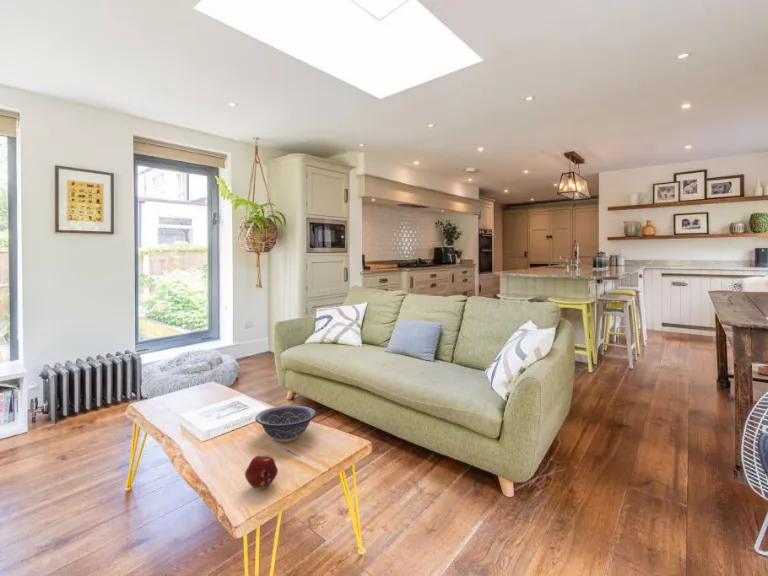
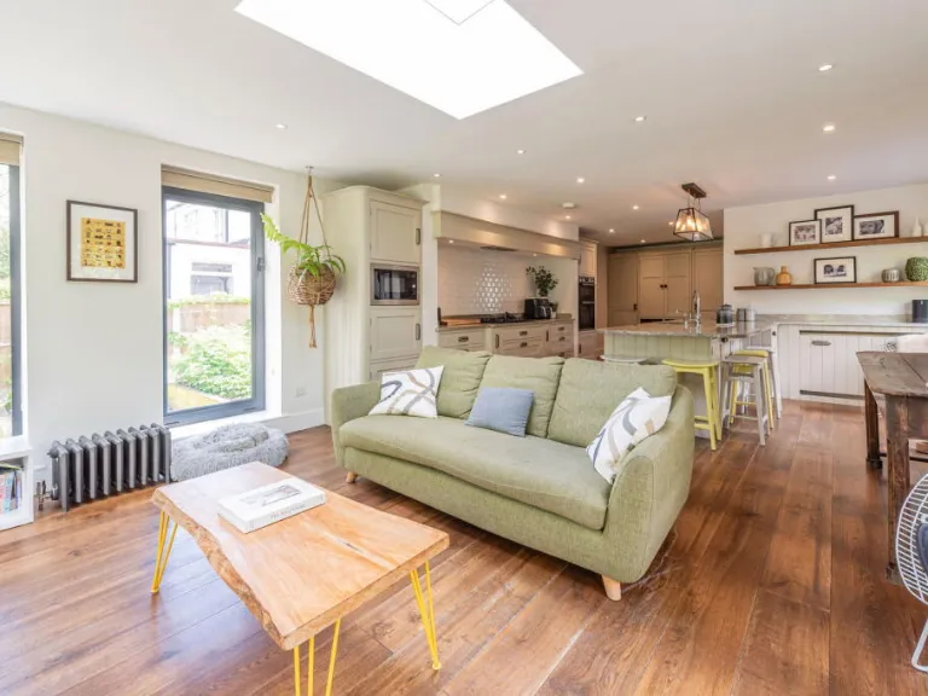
- fruit [244,455,279,490]
- decorative bowl [254,405,317,443]
